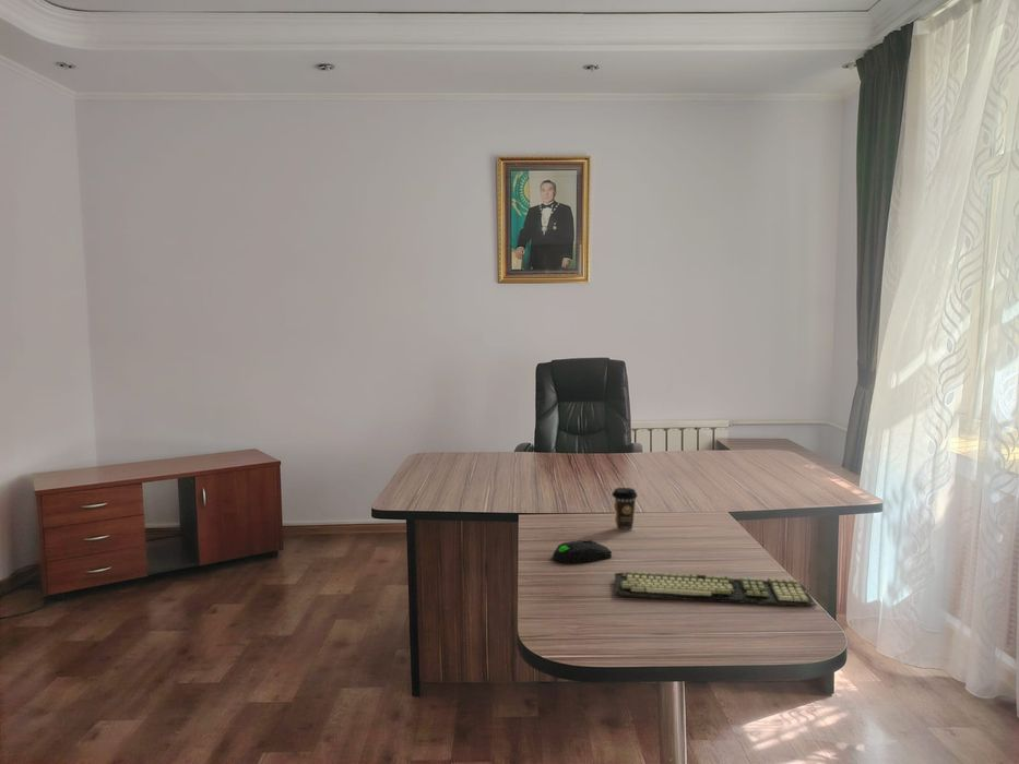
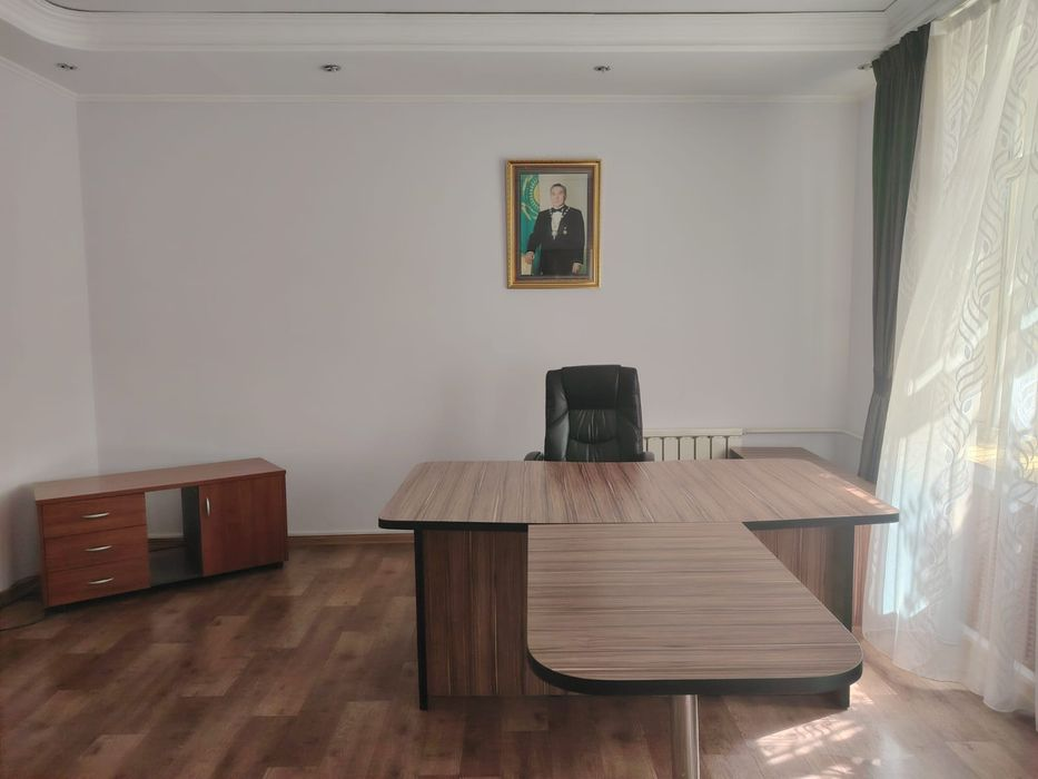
- coffee cup [611,487,639,532]
- keyboard [614,570,818,608]
- computer mouse [552,539,613,565]
